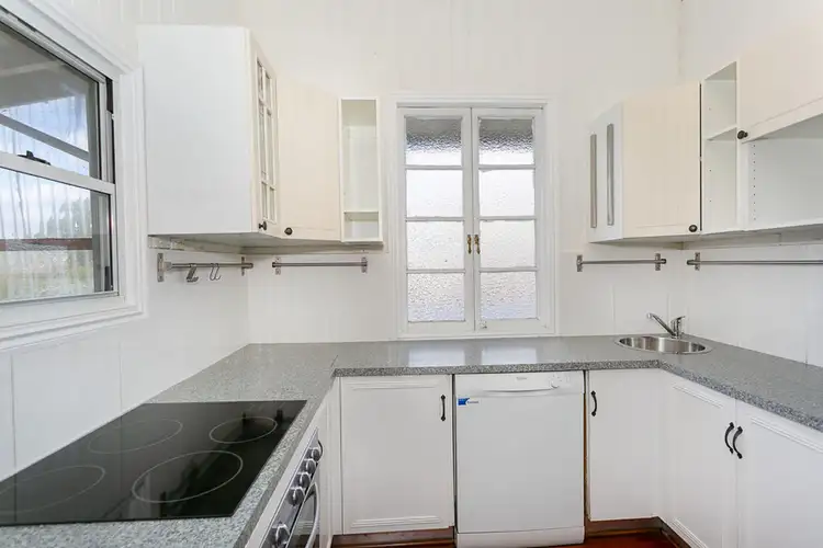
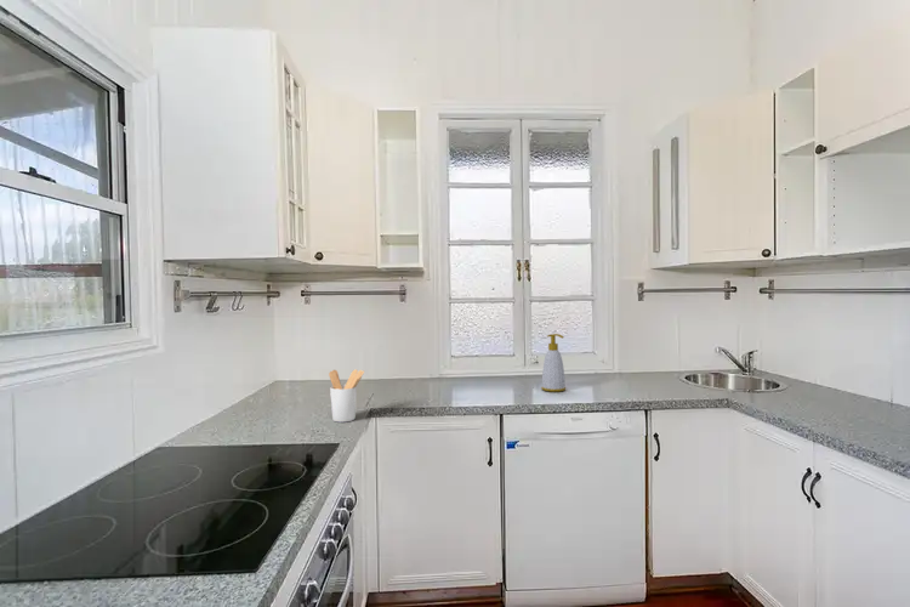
+ utensil holder [328,368,365,422]
+ soap bottle [540,333,567,393]
